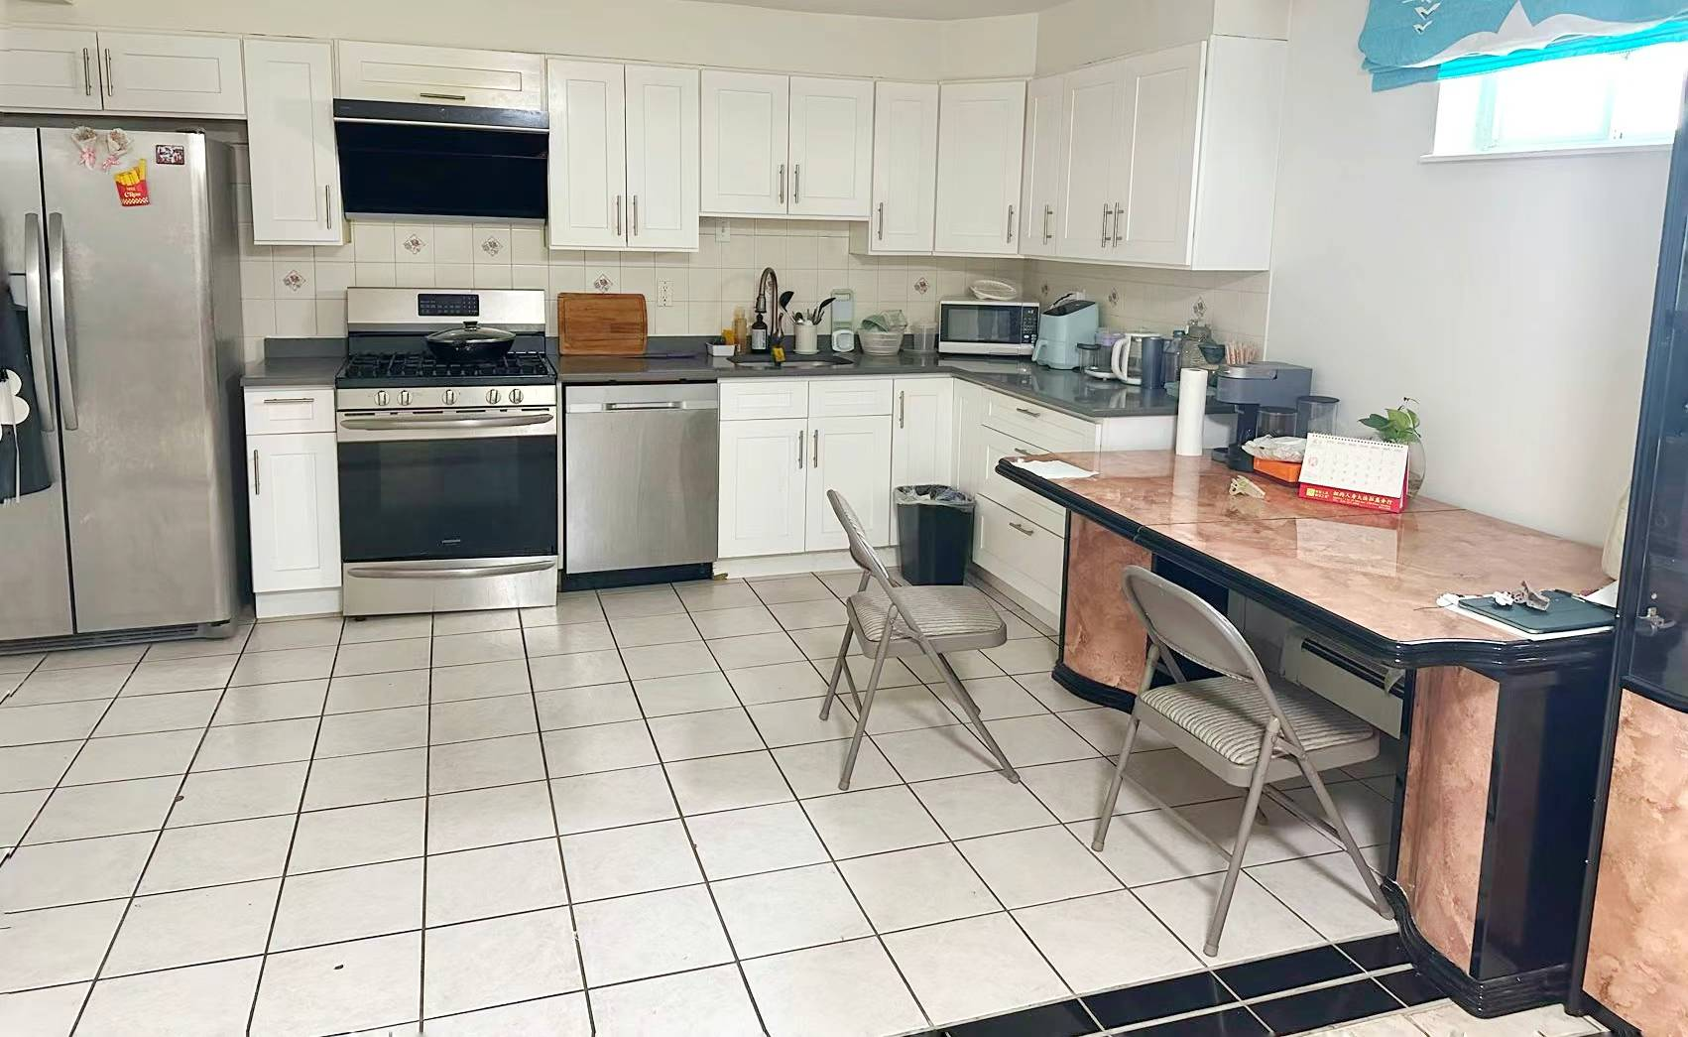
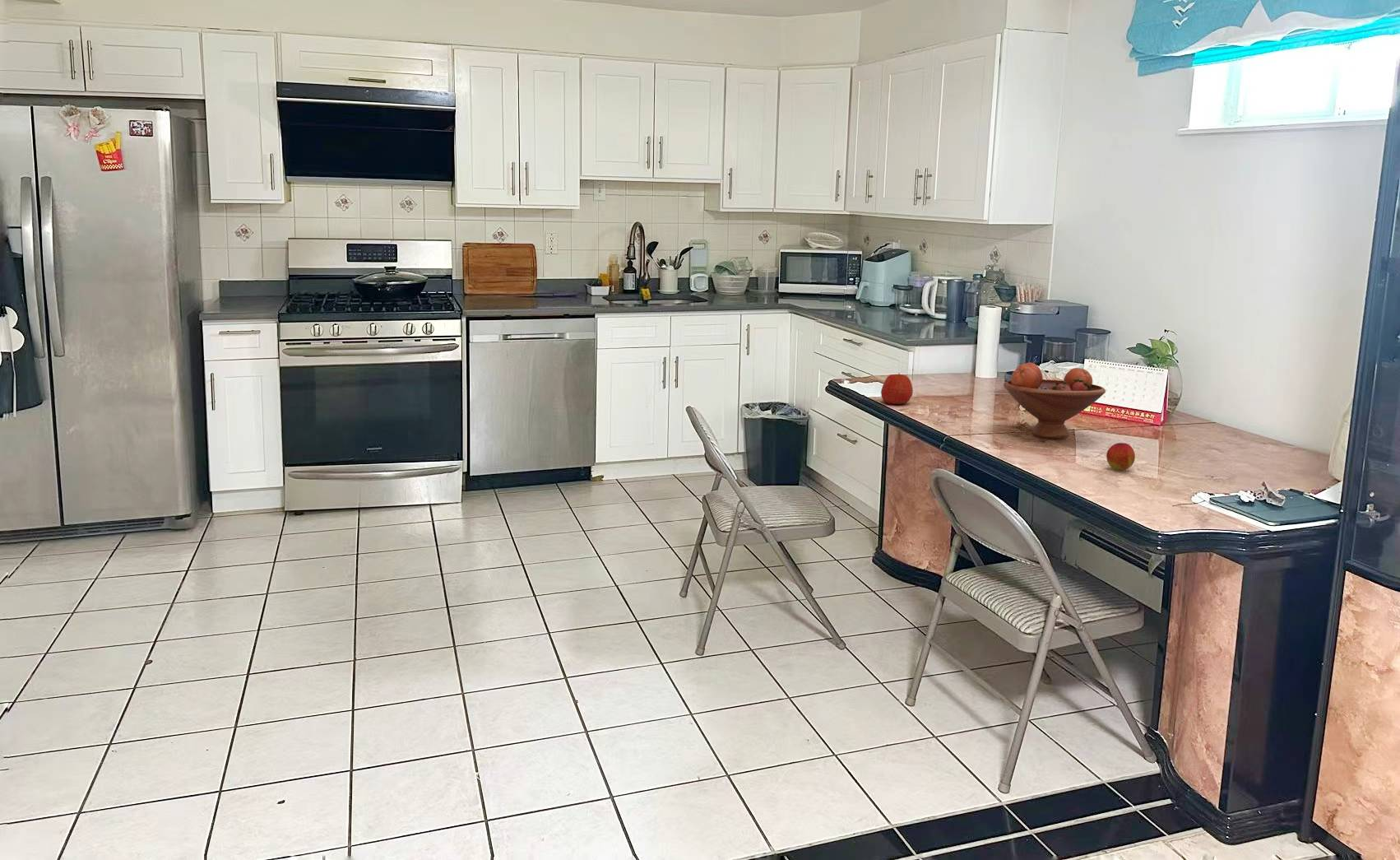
+ fruit bowl [1003,361,1106,439]
+ peach [1106,442,1136,471]
+ apple [880,373,914,405]
